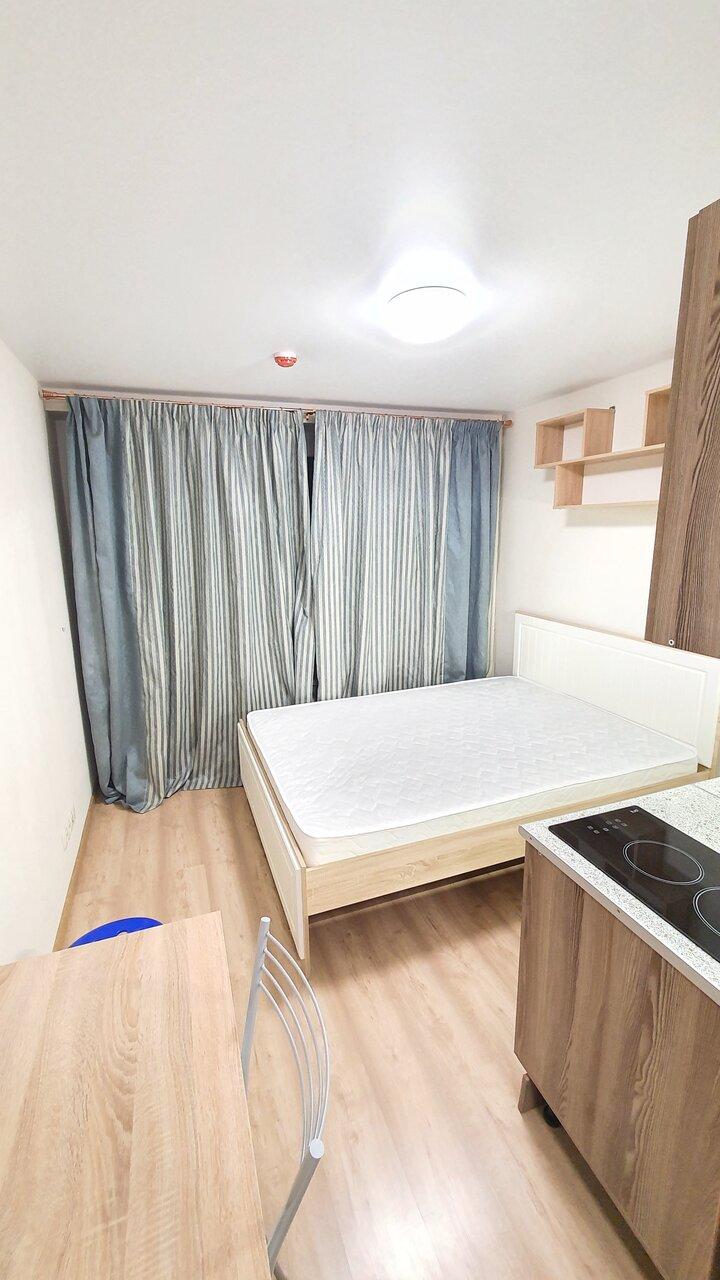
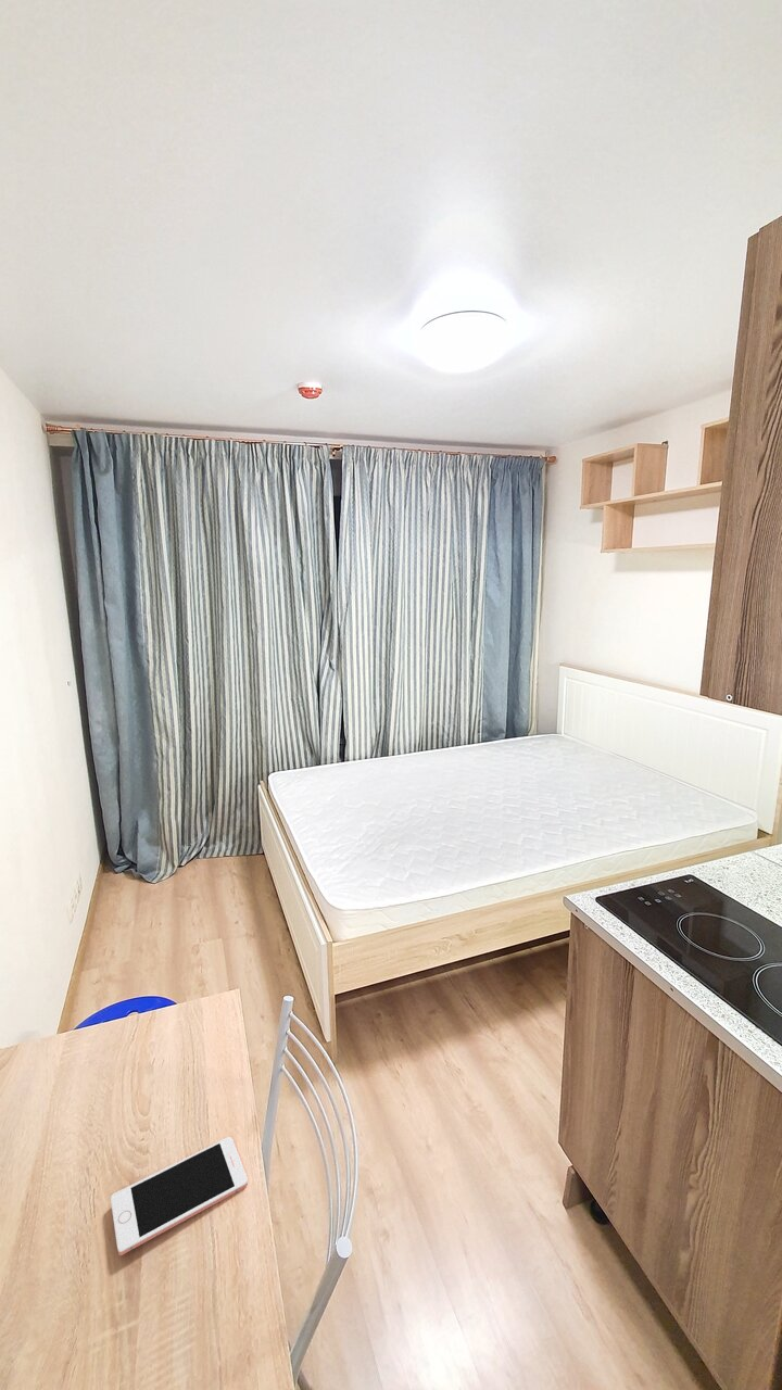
+ cell phone [110,1136,249,1256]
